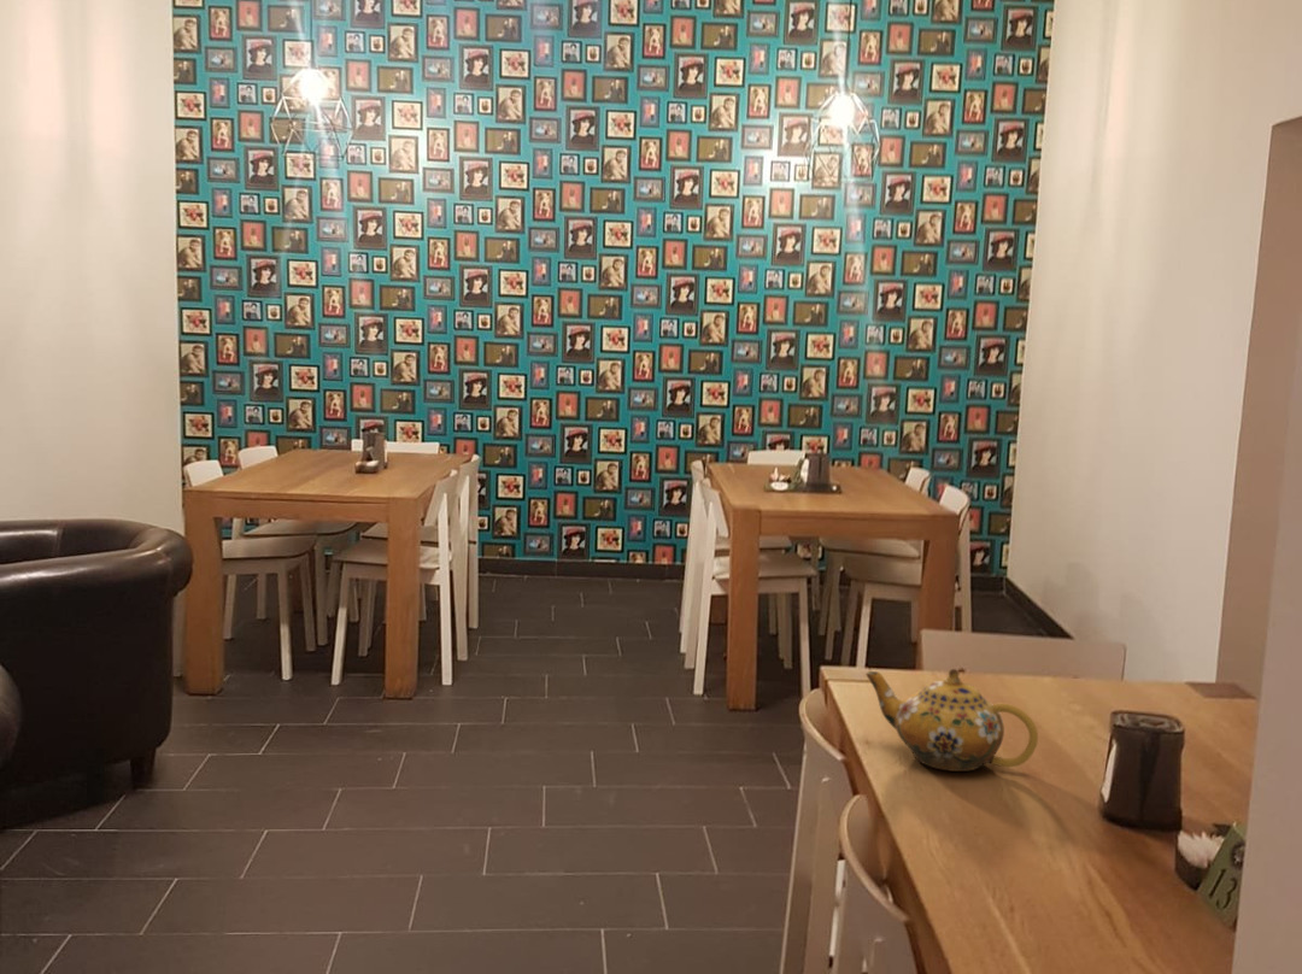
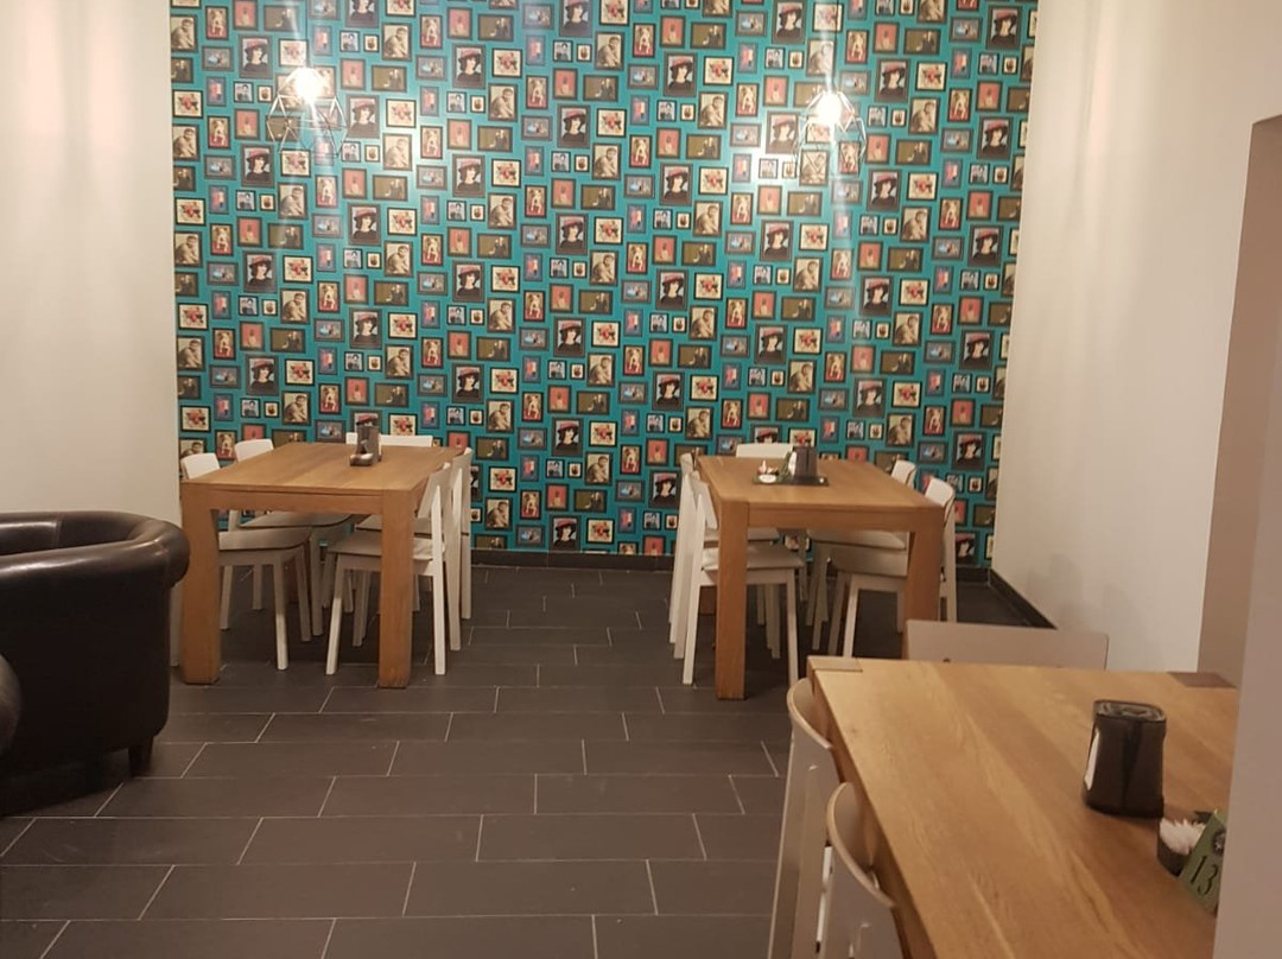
- teapot [864,668,1039,773]
